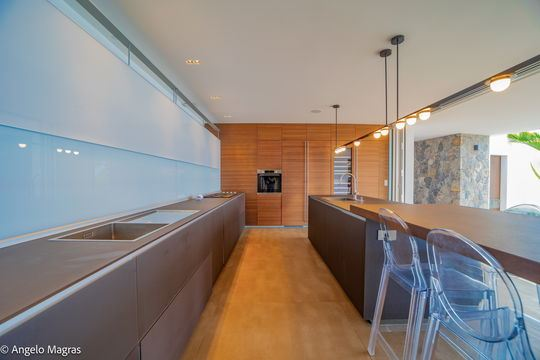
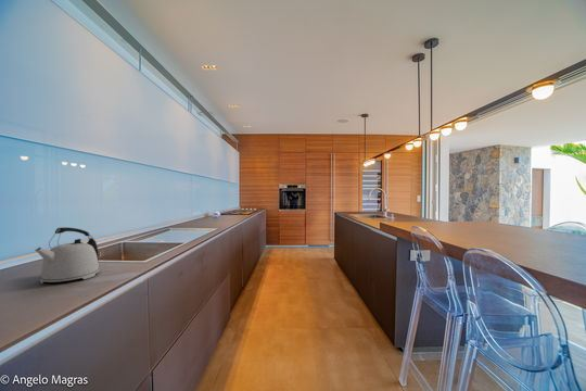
+ kettle [34,226,100,285]
